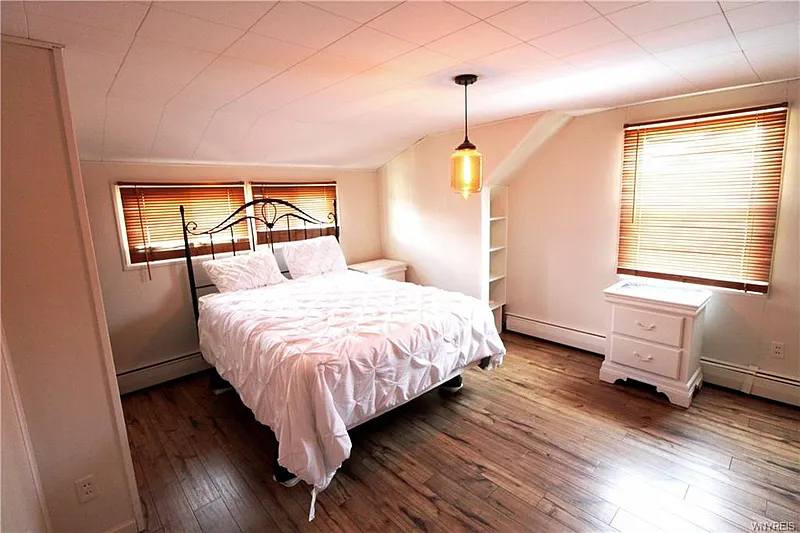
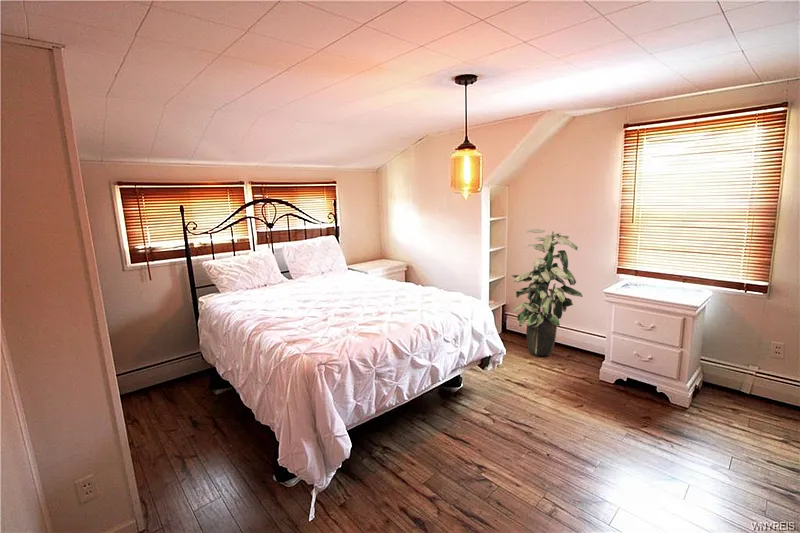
+ indoor plant [510,228,584,357]
